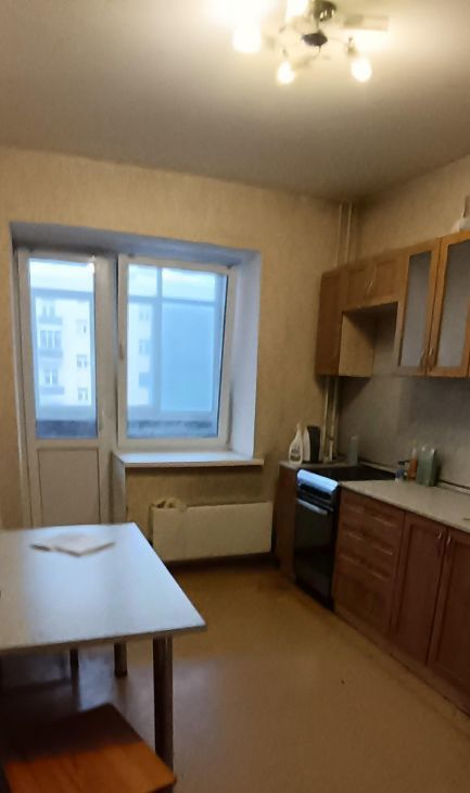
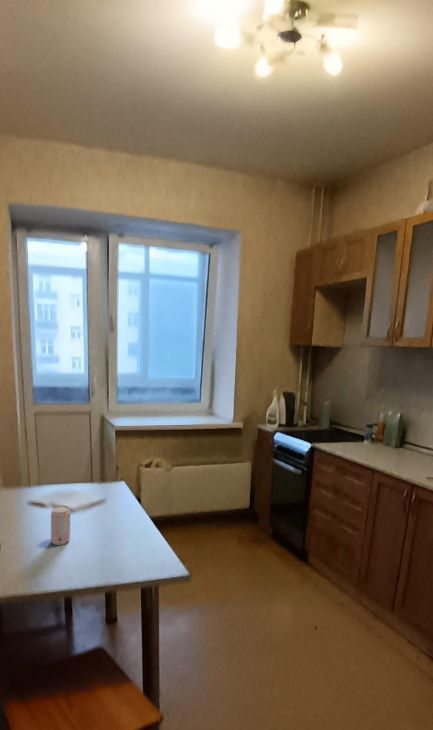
+ beverage can [50,505,71,546]
